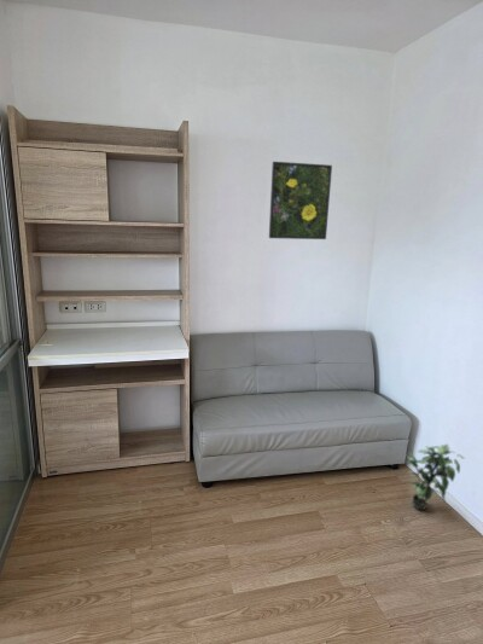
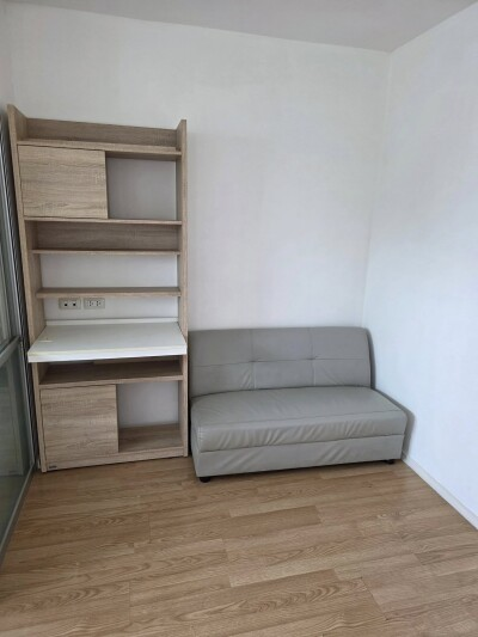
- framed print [268,161,333,240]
- potted plant [406,442,466,511]
